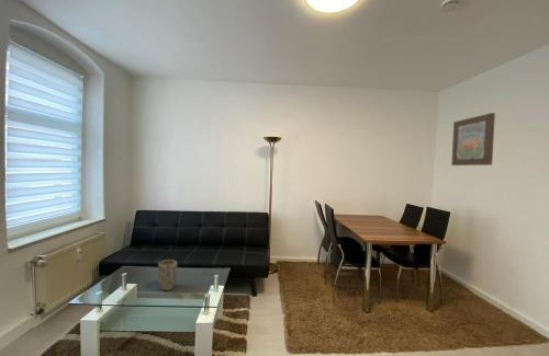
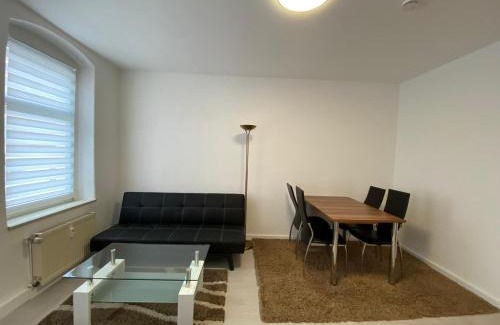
- plant pot [157,259,178,291]
- wall art [450,112,496,166]
